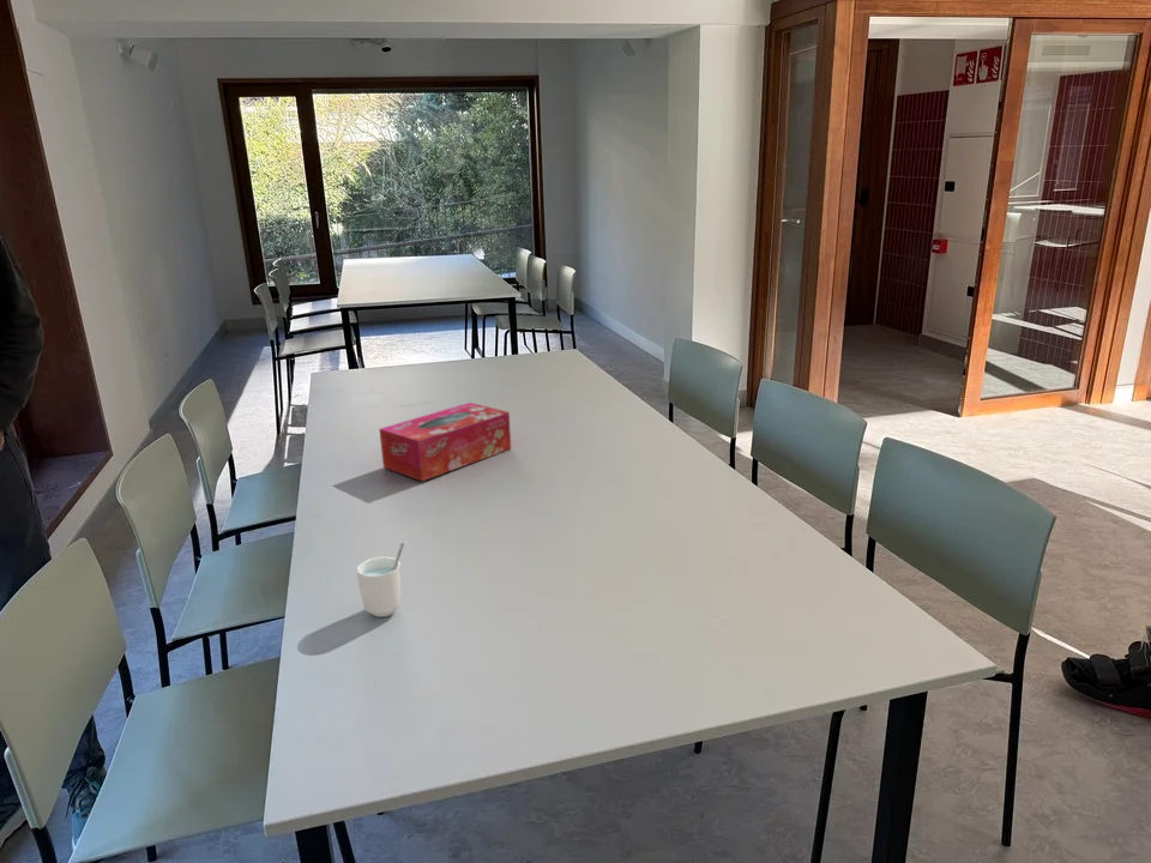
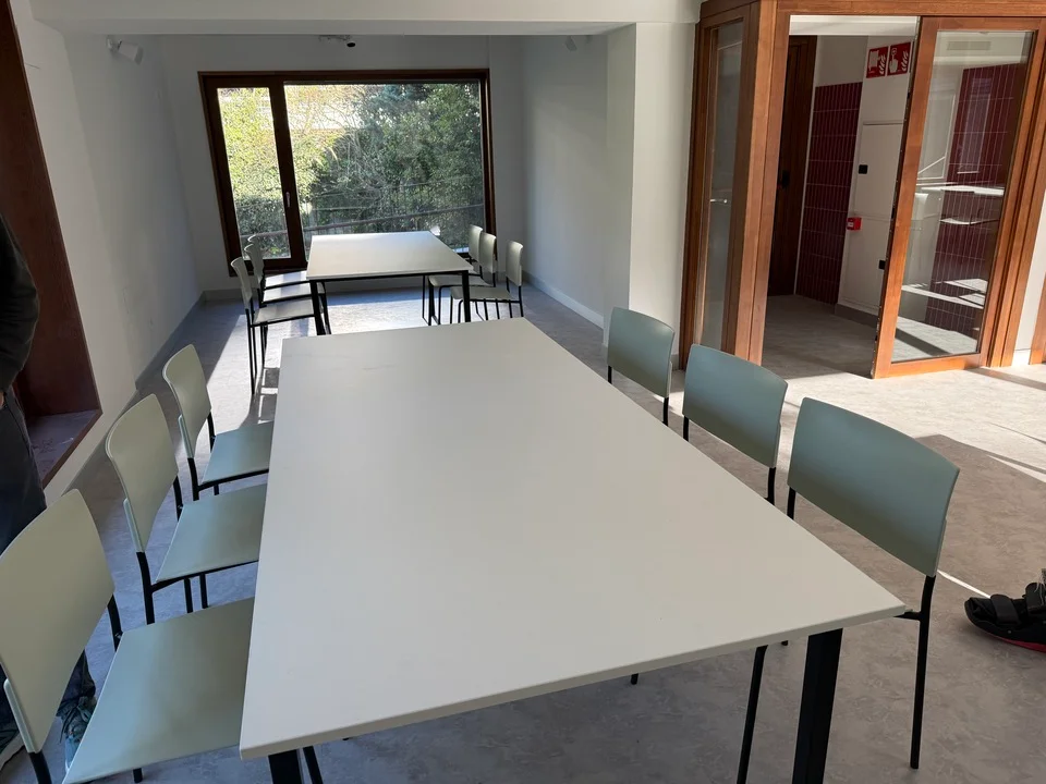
- cup [356,542,405,618]
- tissue box [378,402,512,482]
